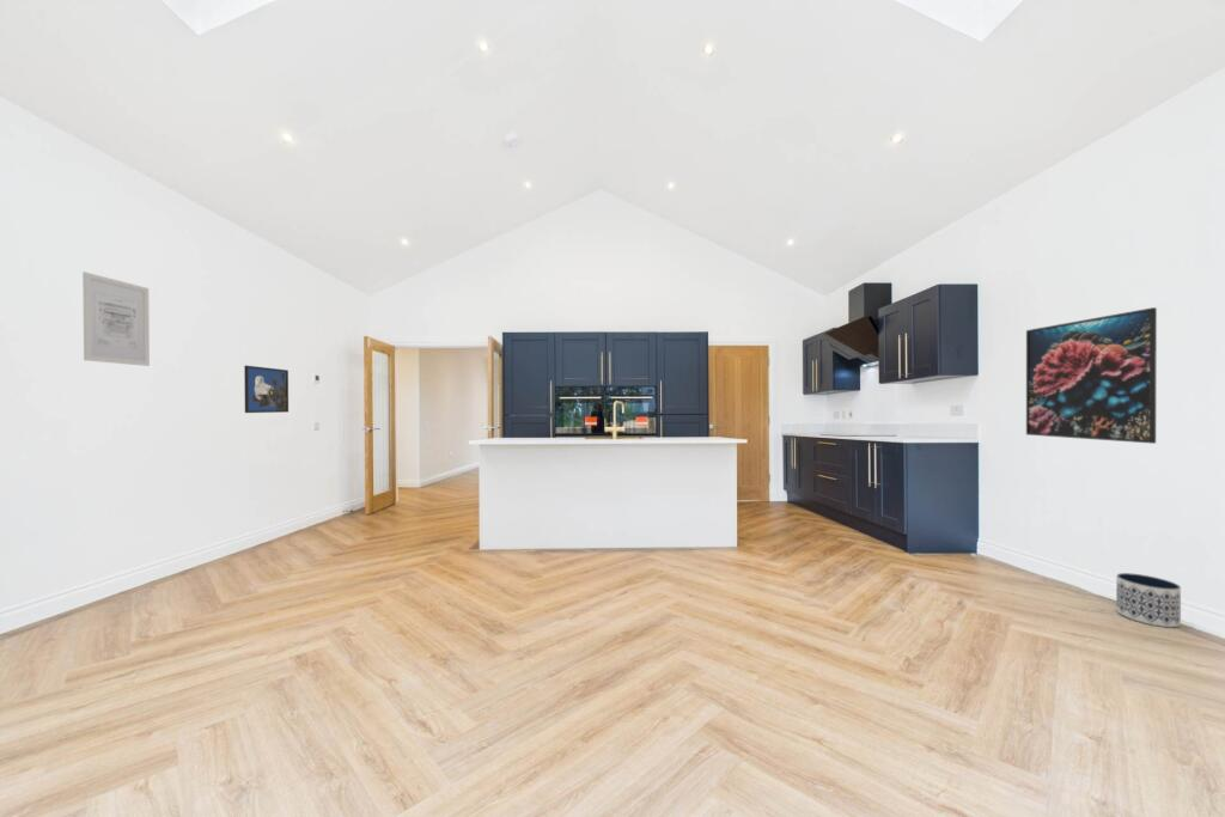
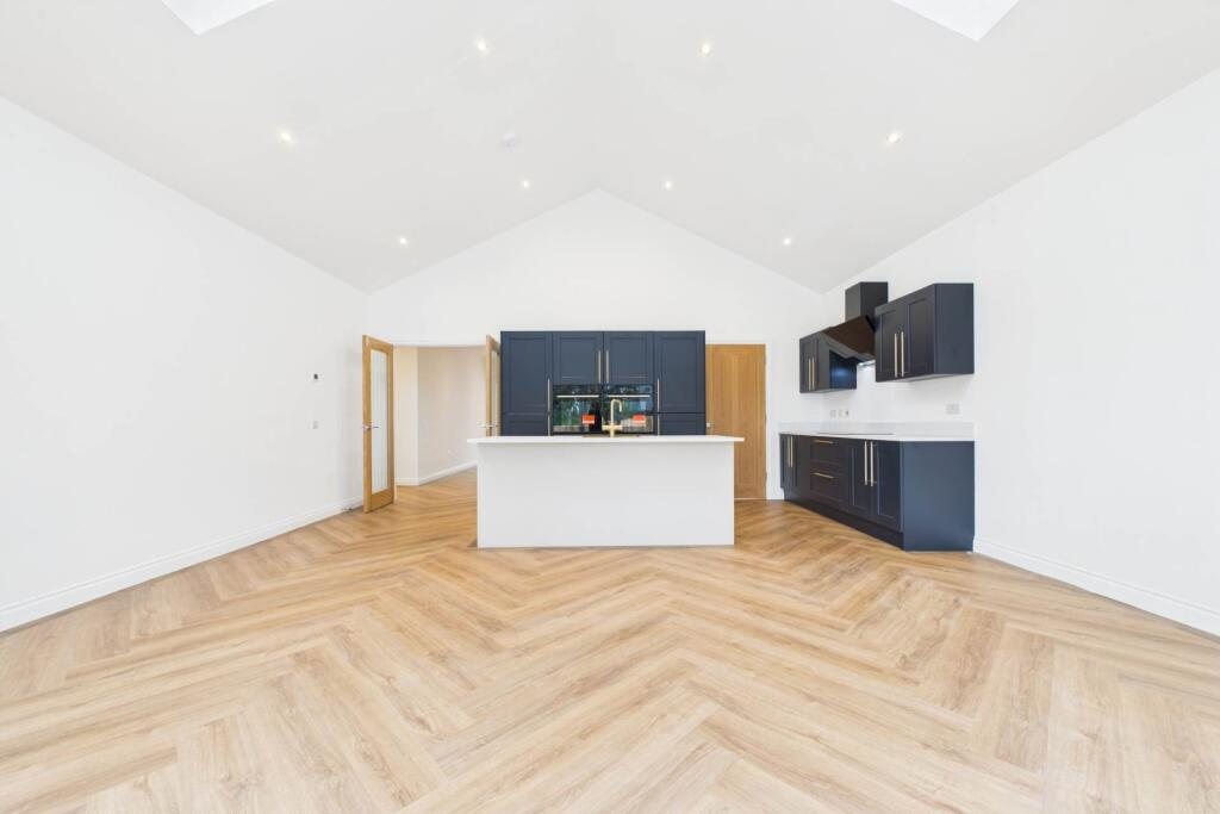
- planter [1115,572,1182,628]
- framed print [243,365,290,414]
- wall art [81,270,151,367]
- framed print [1025,306,1158,445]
